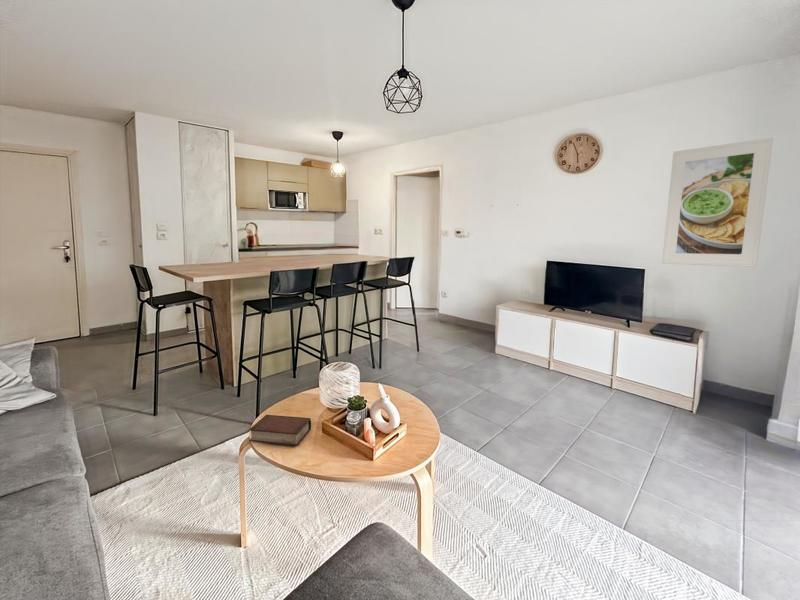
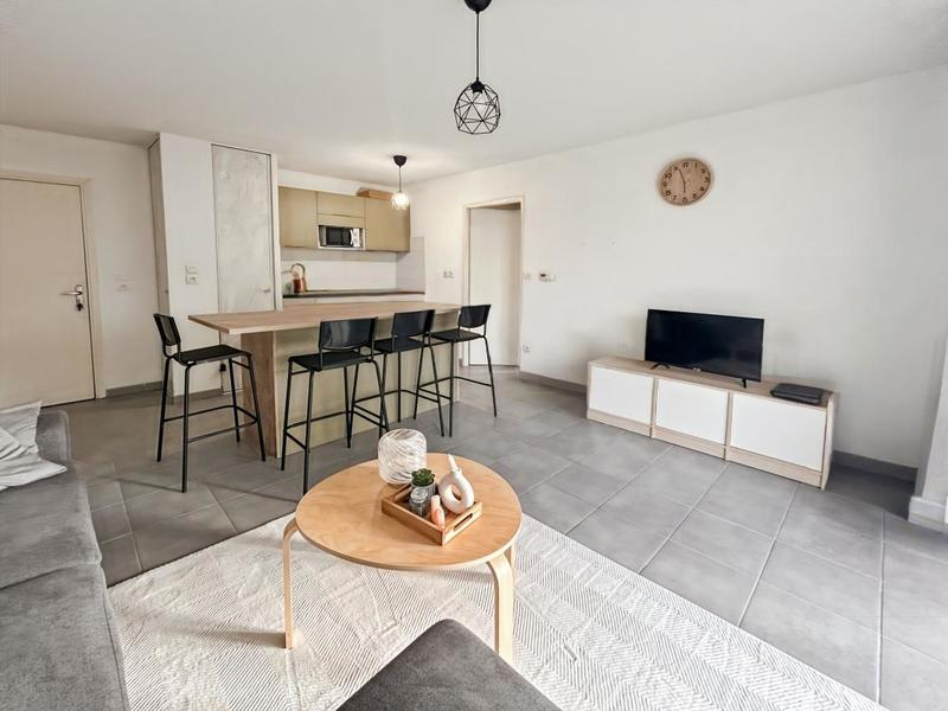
- book [248,414,312,447]
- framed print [661,137,774,268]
